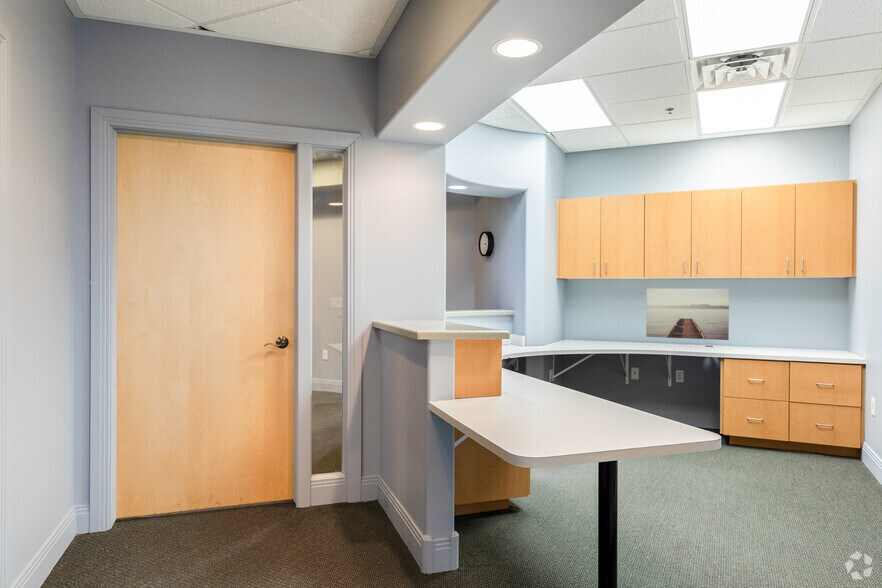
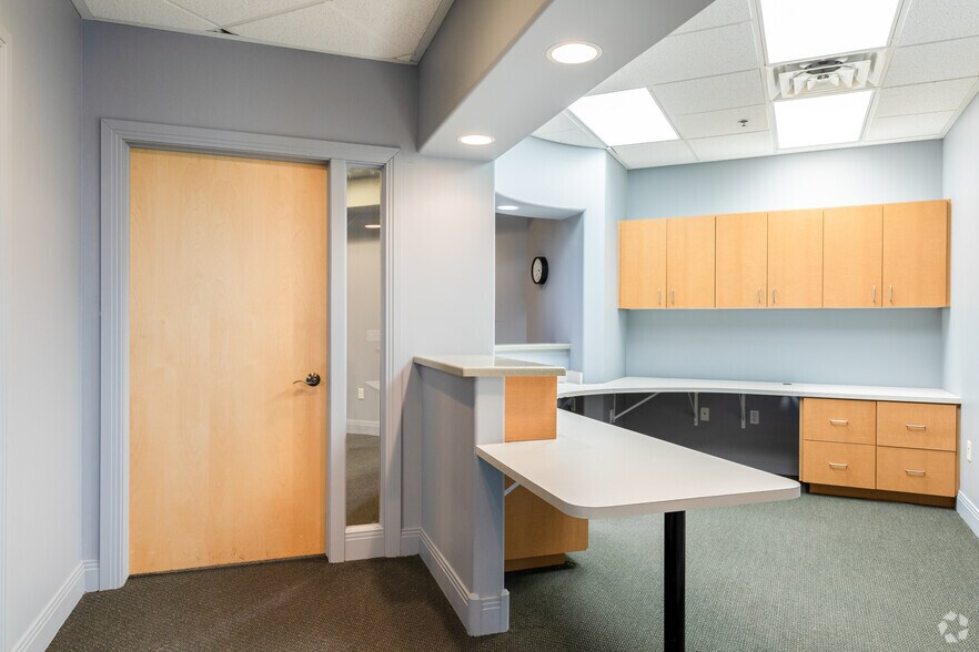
- wall art [645,287,730,341]
